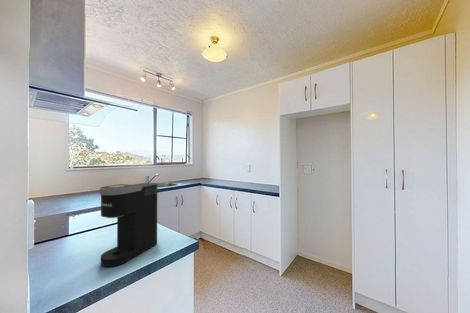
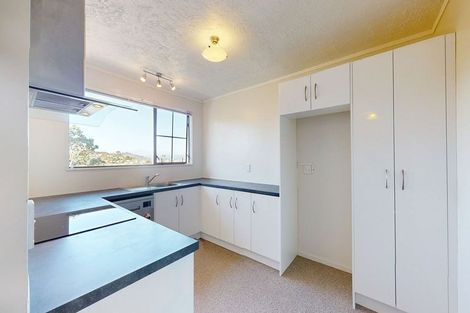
- coffee maker [98,182,158,268]
